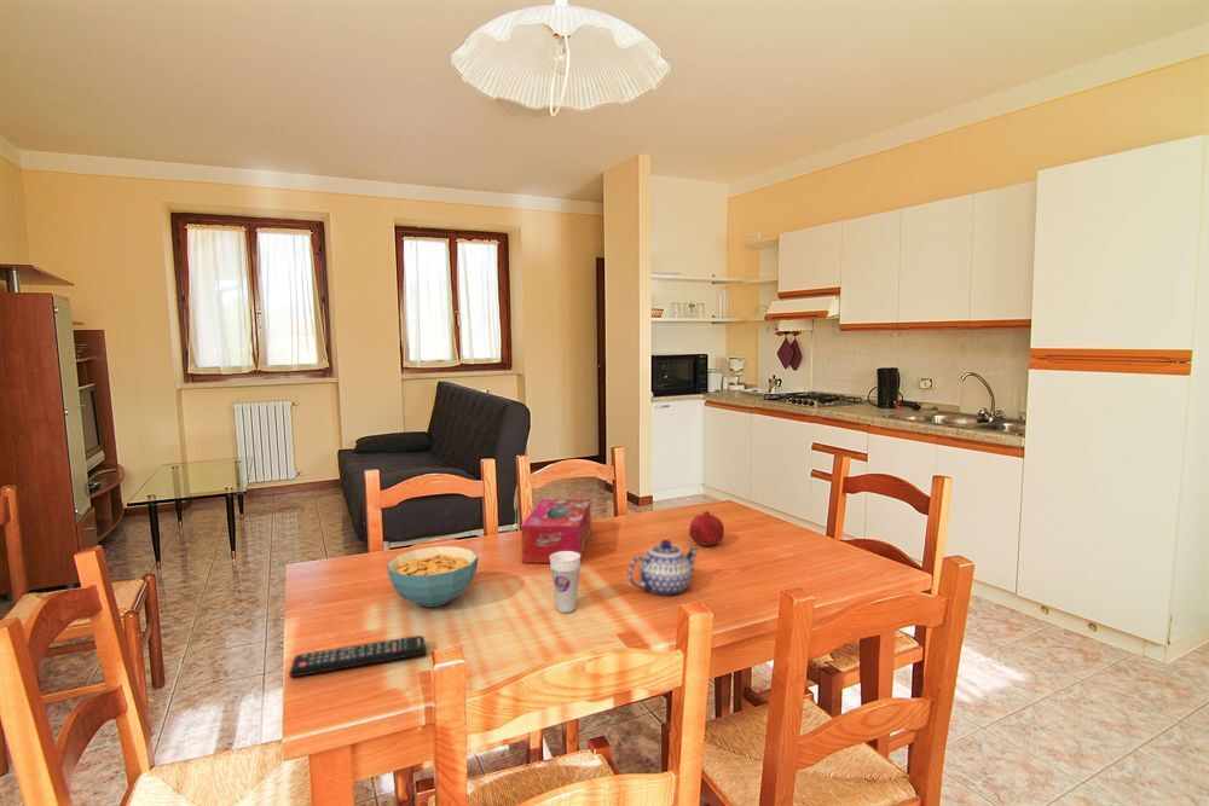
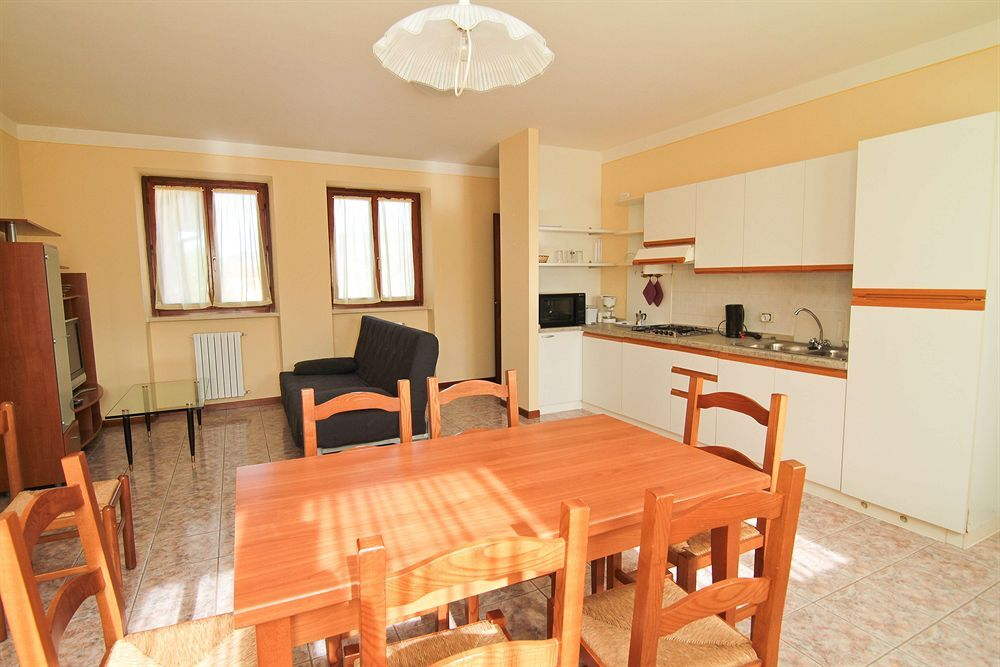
- fruit [688,509,725,547]
- cup [549,551,582,614]
- teapot [626,538,699,597]
- remote control [289,634,427,678]
- cereal bowl [386,545,479,608]
- tissue box [520,498,592,564]
